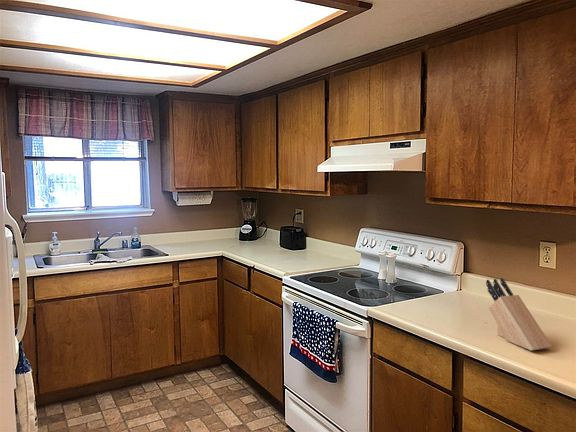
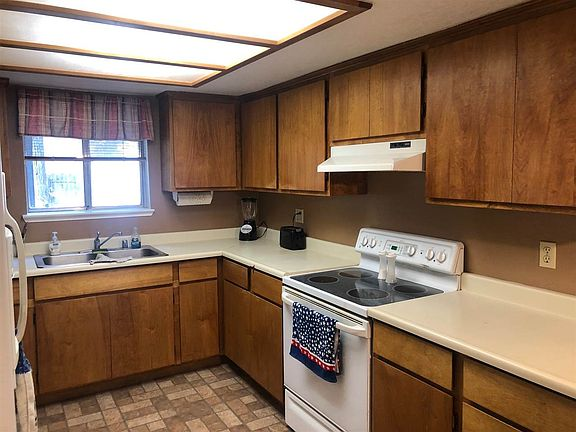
- knife block [485,277,553,352]
